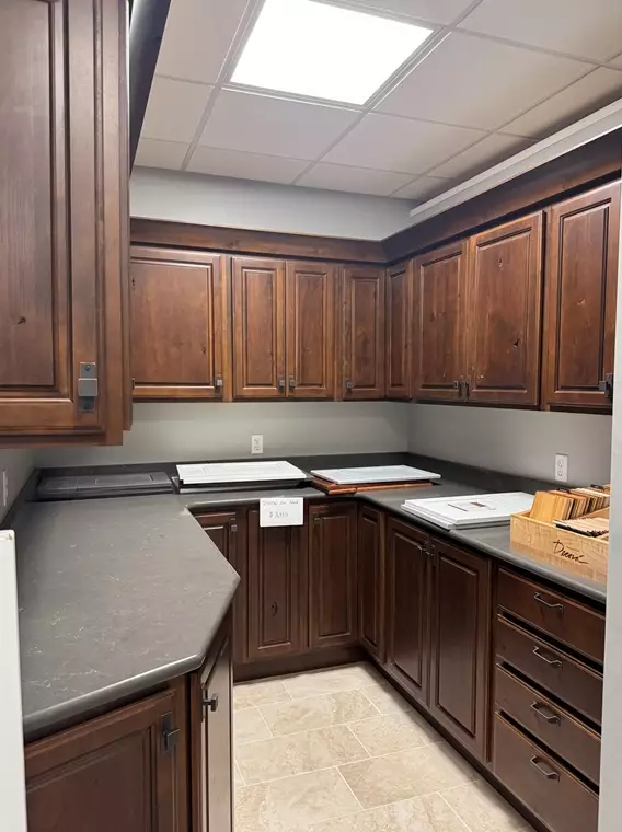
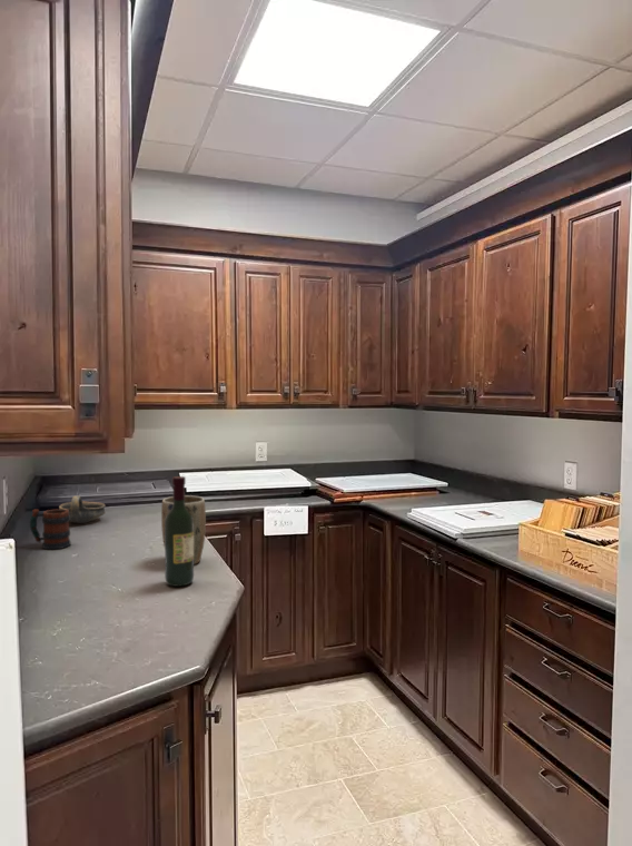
+ oil lamp [58,494,107,524]
+ plant pot [160,494,207,565]
+ mug [29,508,72,550]
+ wine bottle [164,475,195,588]
